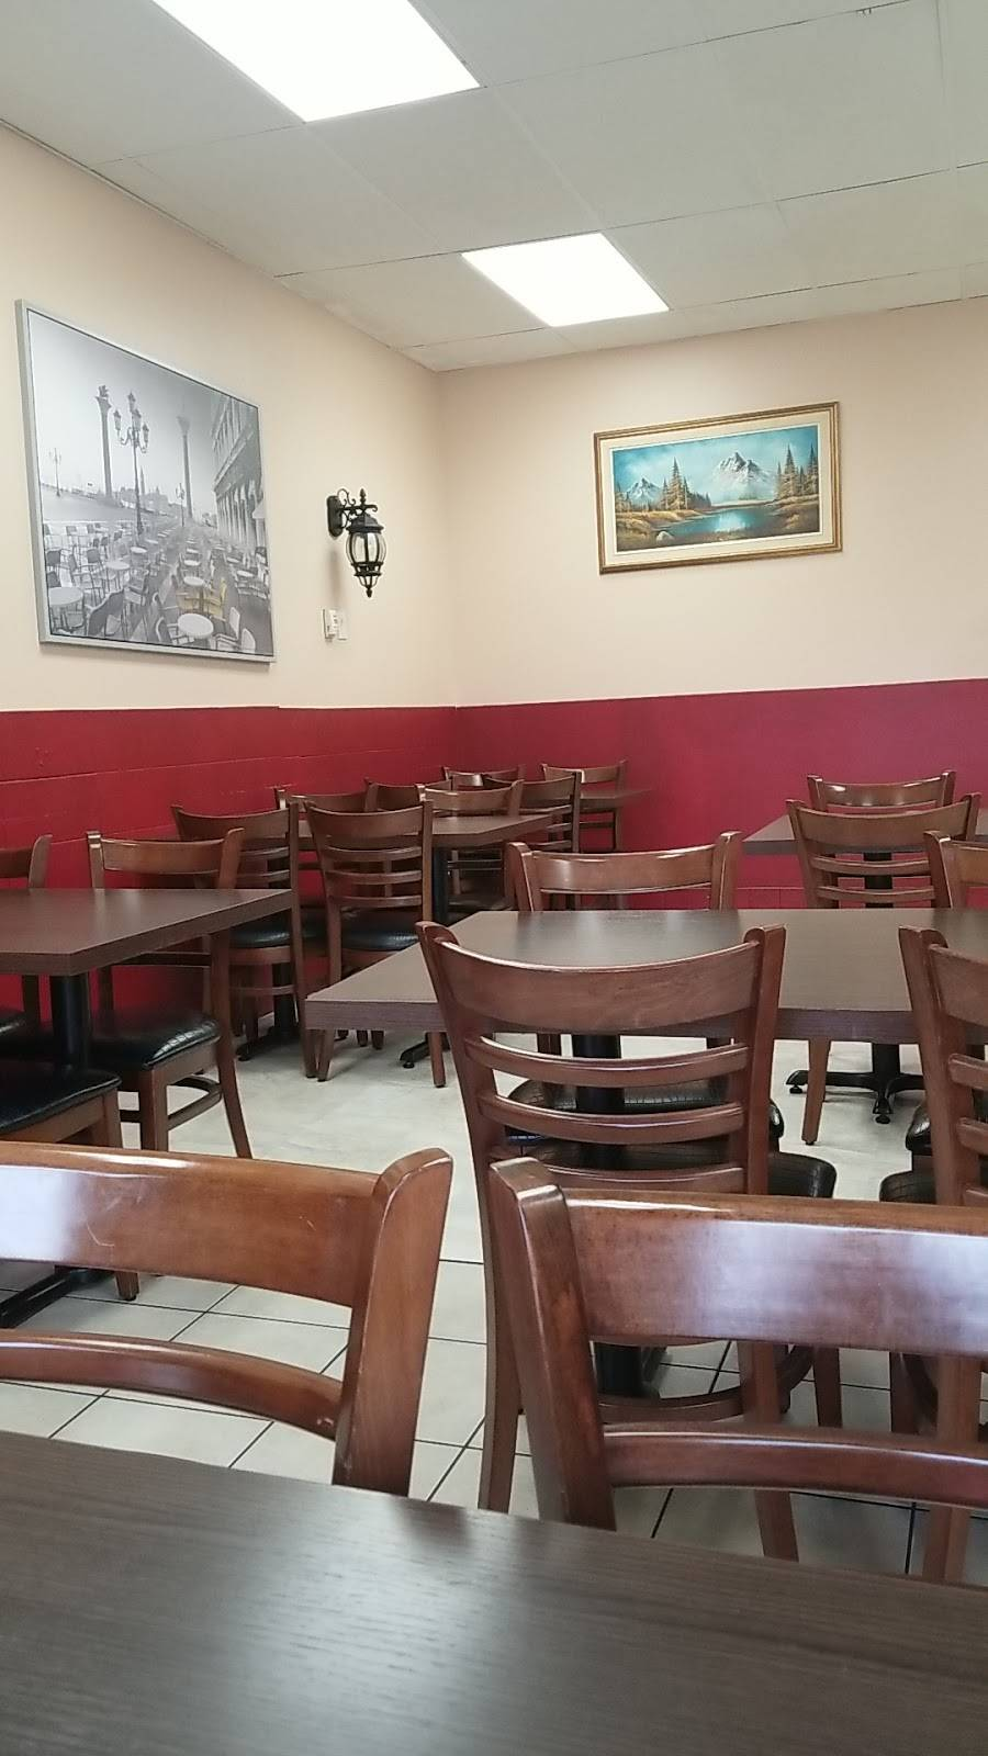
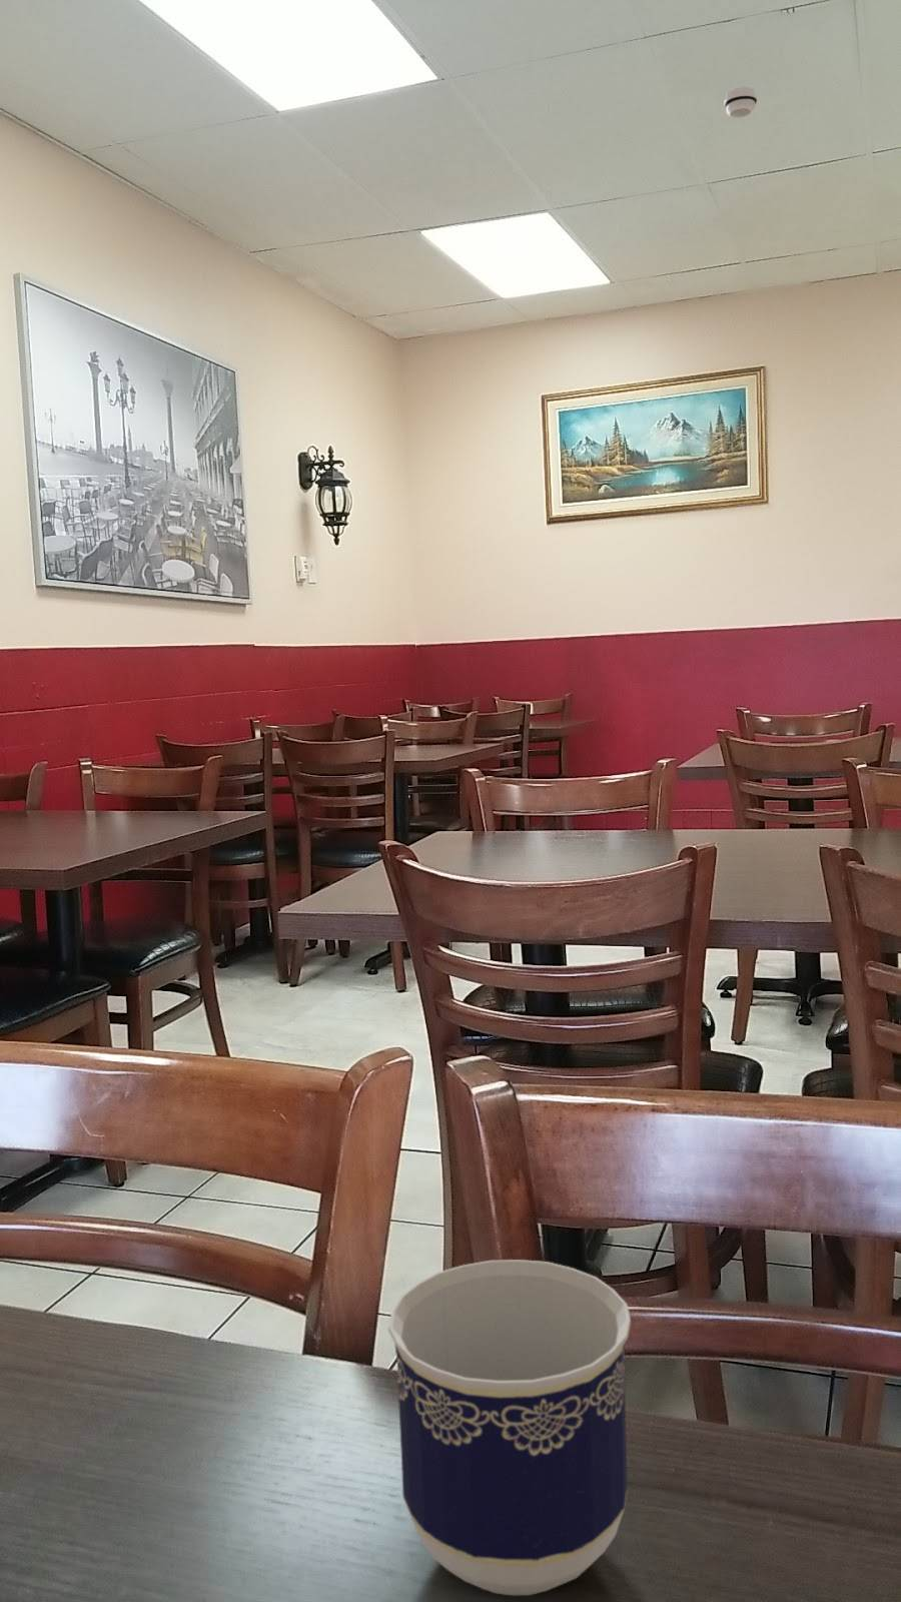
+ smoke detector [723,86,758,119]
+ cup [387,1259,631,1596]
